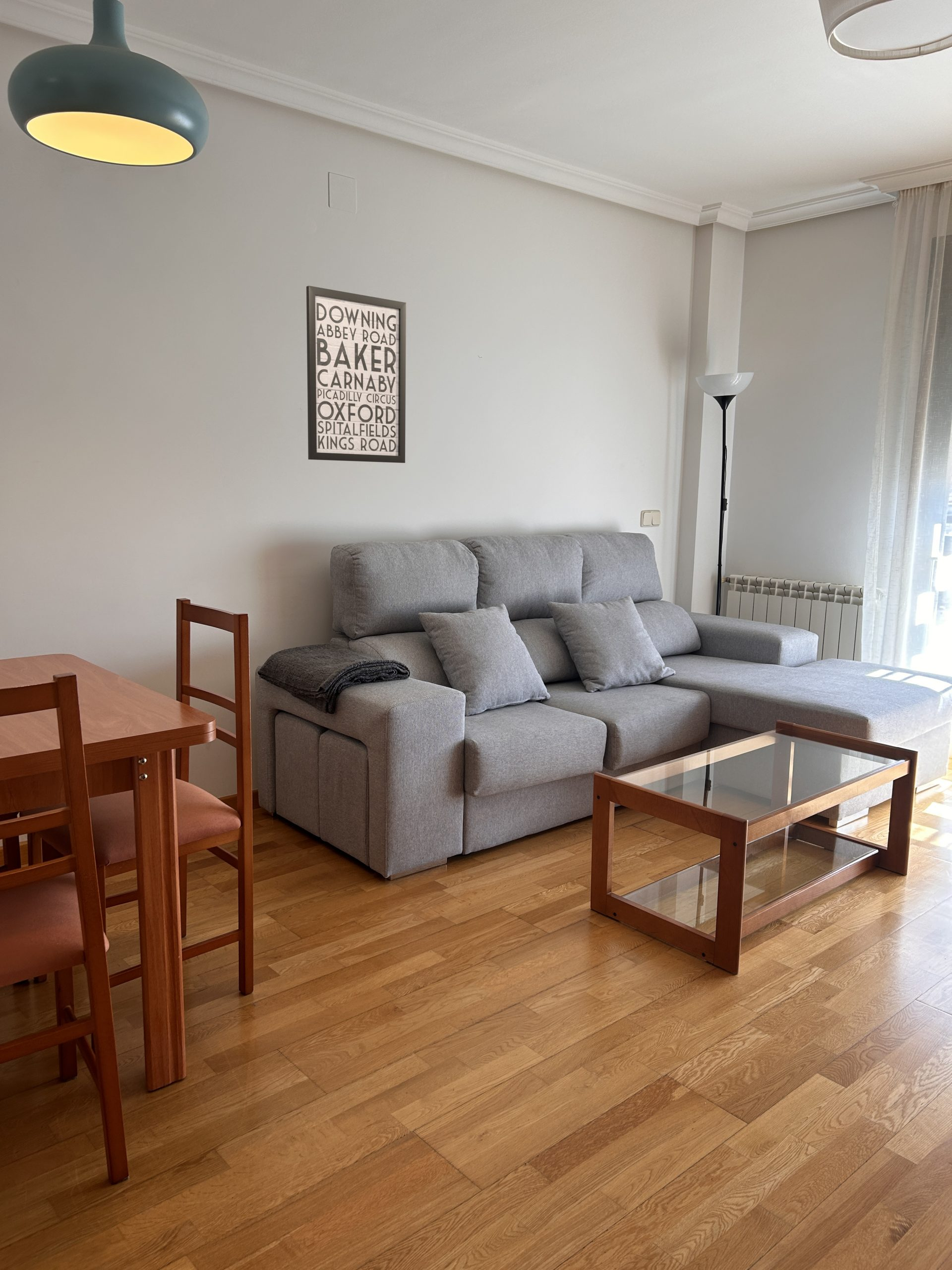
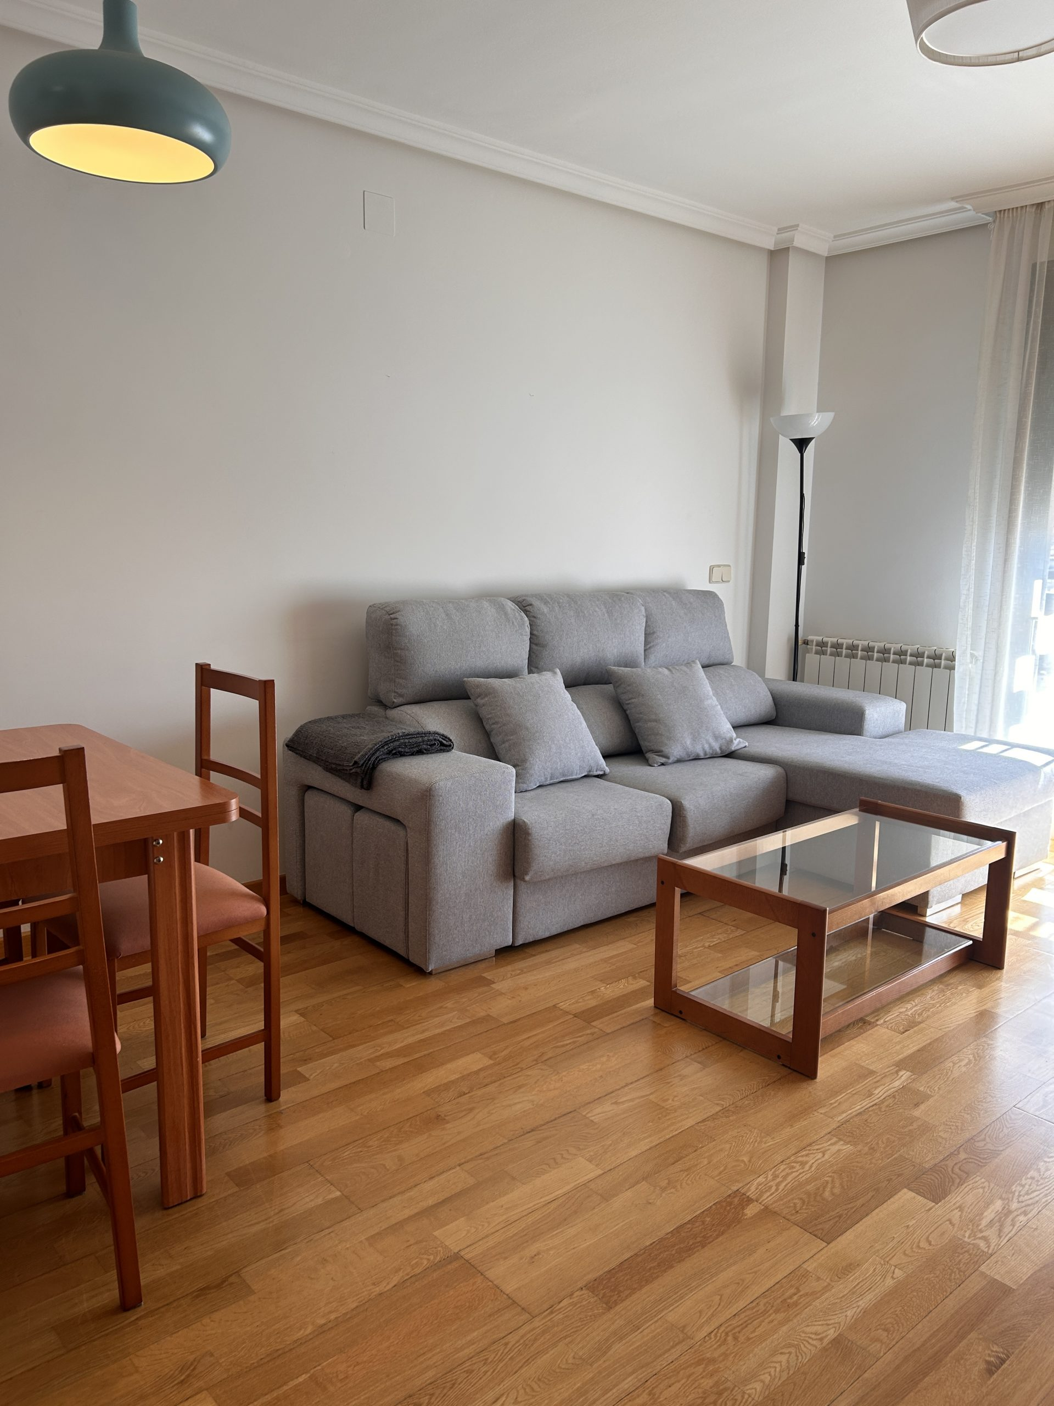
- wall art [306,285,407,463]
